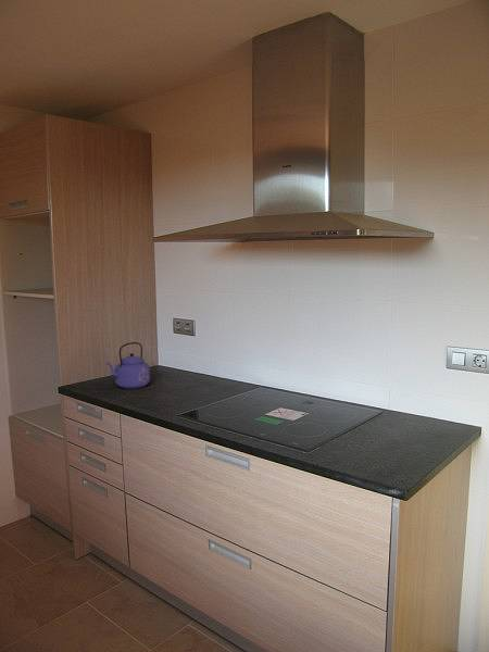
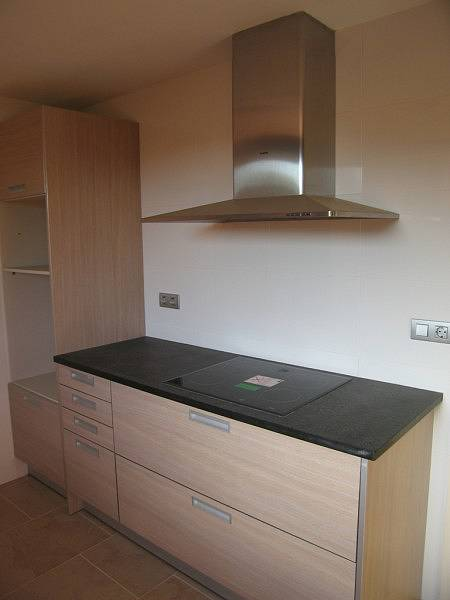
- kettle [105,341,151,390]
